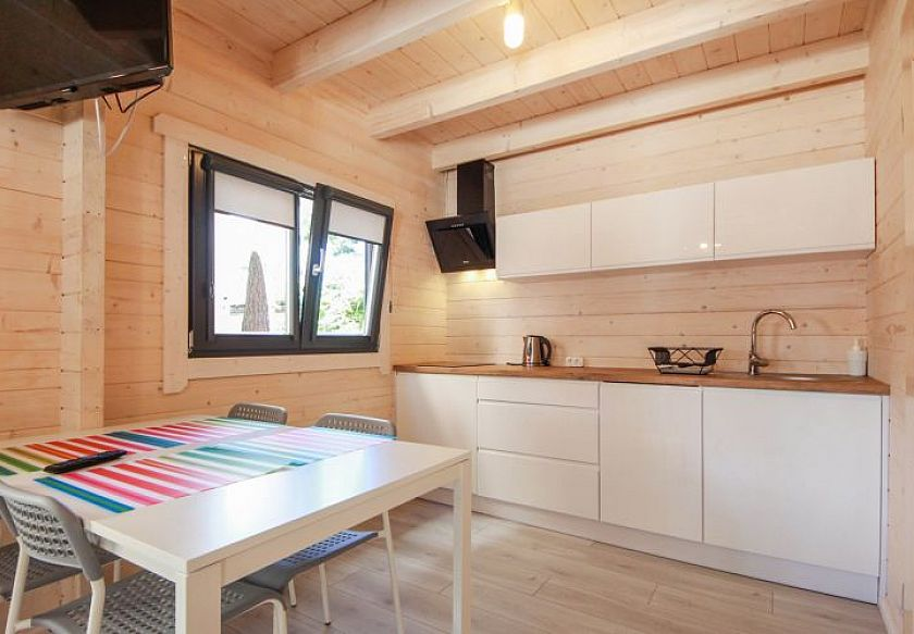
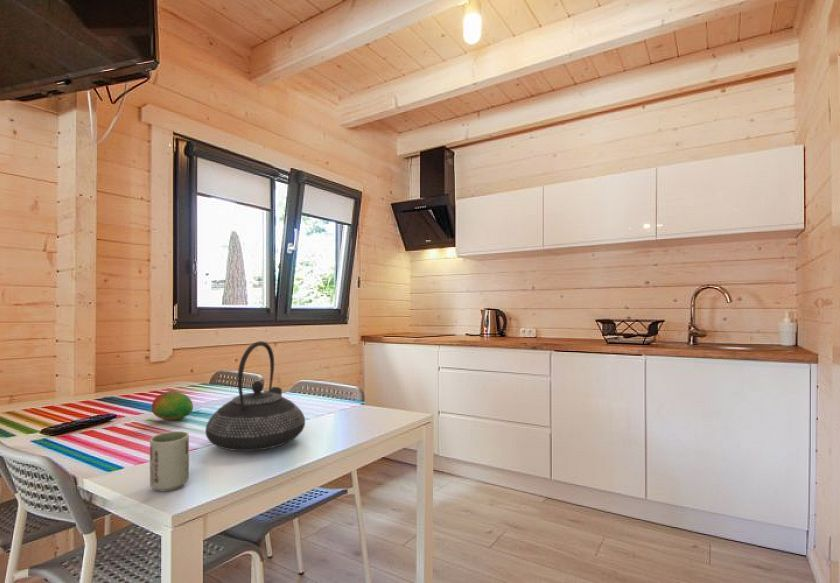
+ cup [149,430,190,492]
+ teapot [205,340,306,452]
+ fruit [151,390,194,421]
